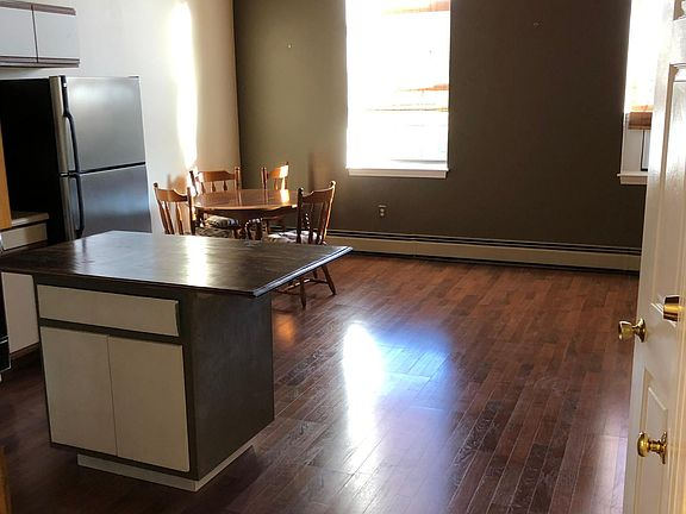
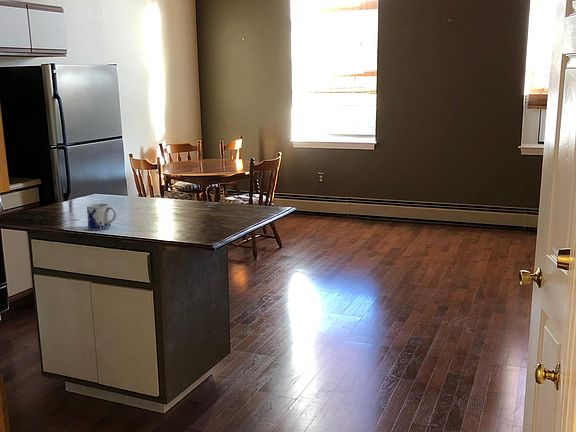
+ mug [86,202,118,231]
